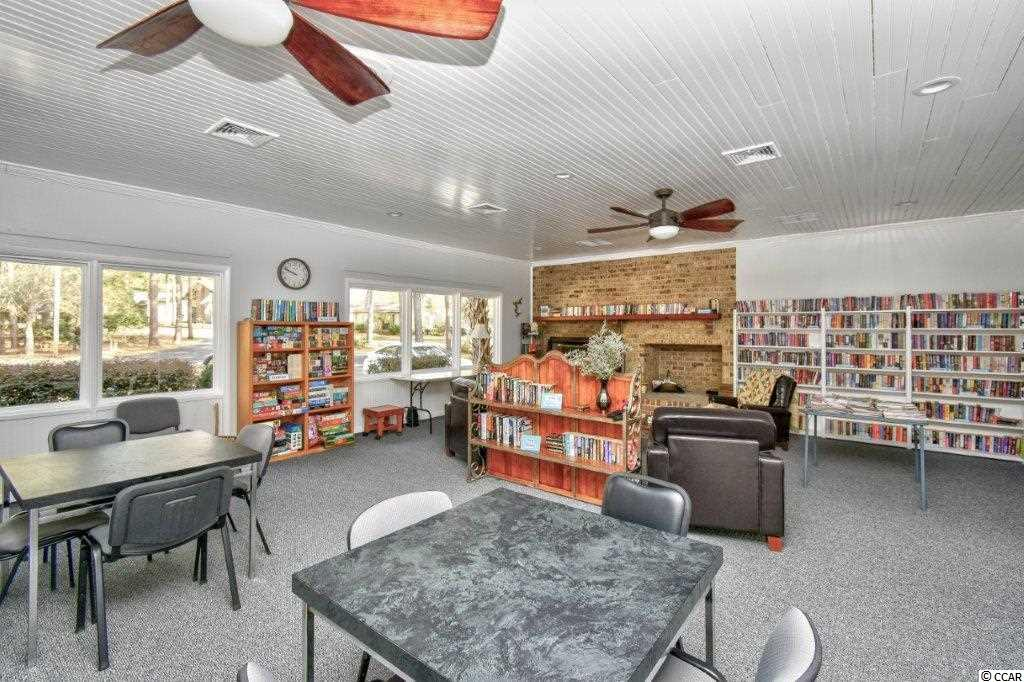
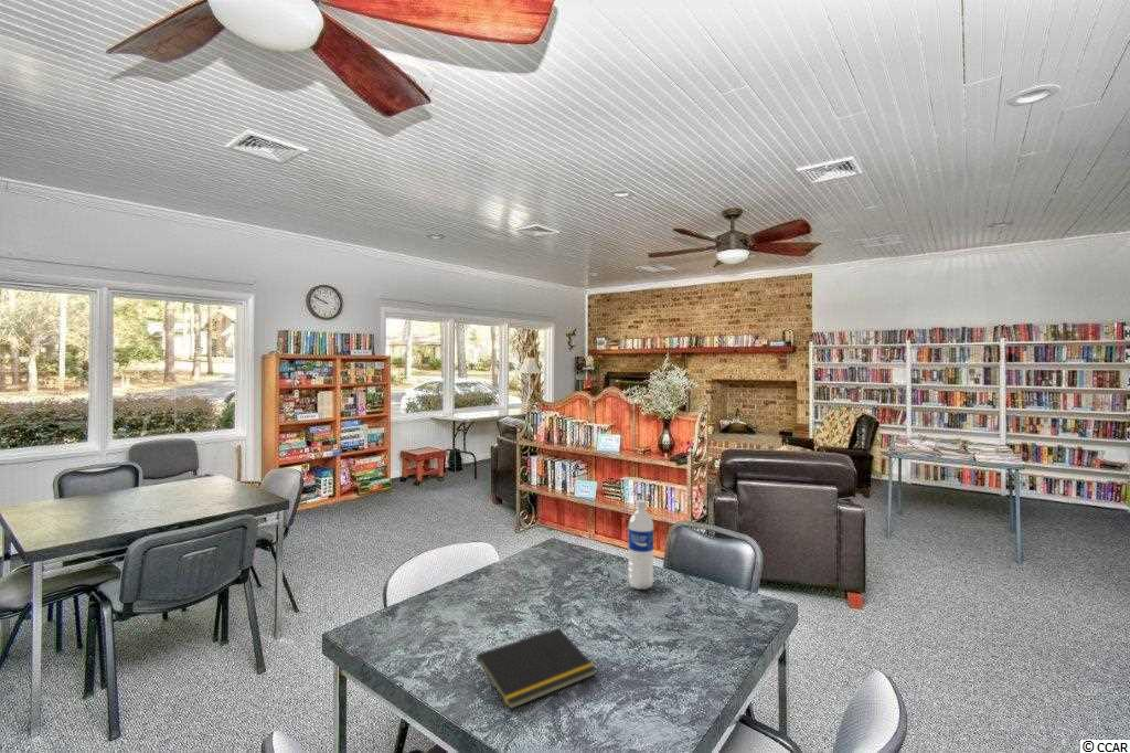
+ notepad [473,626,598,711]
+ water bottle [627,499,654,591]
